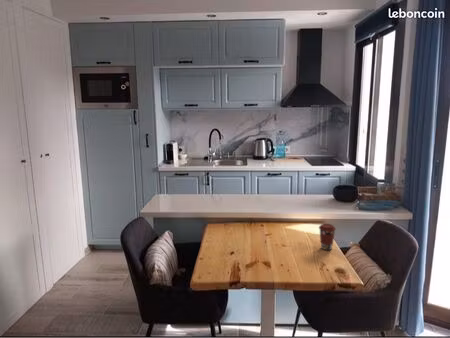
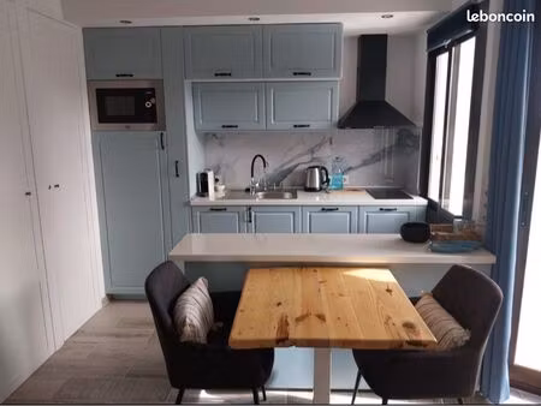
- coffee cup [318,223,337,251]
